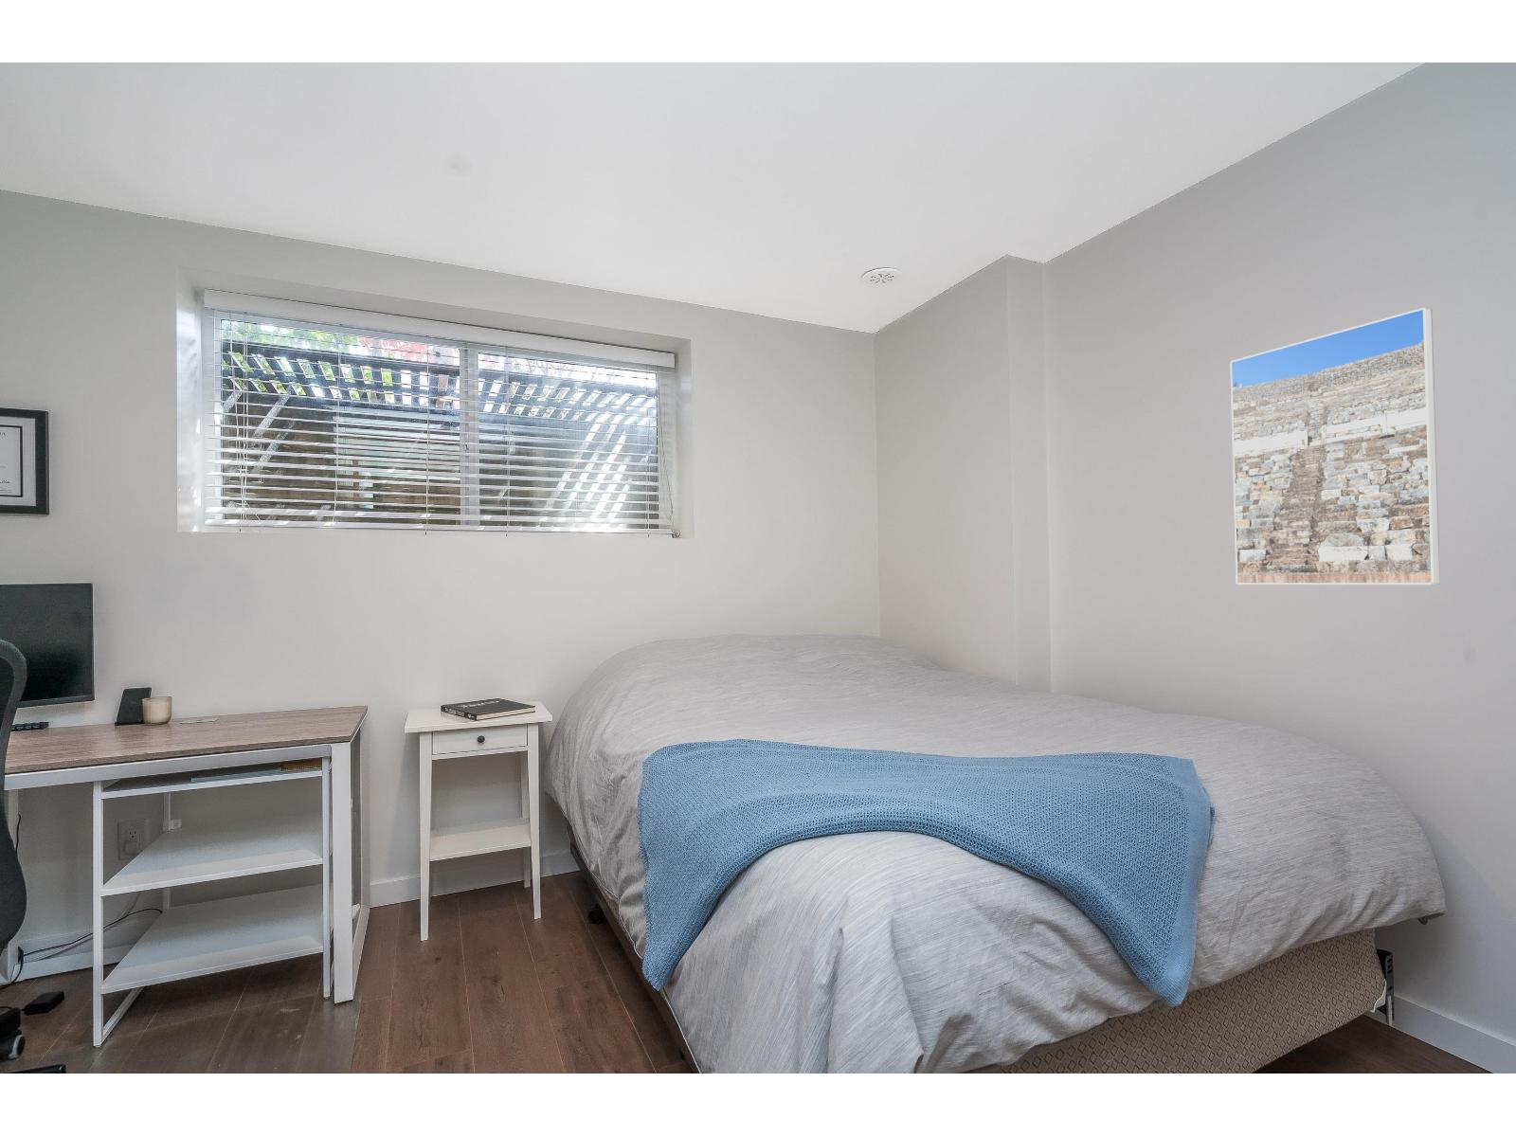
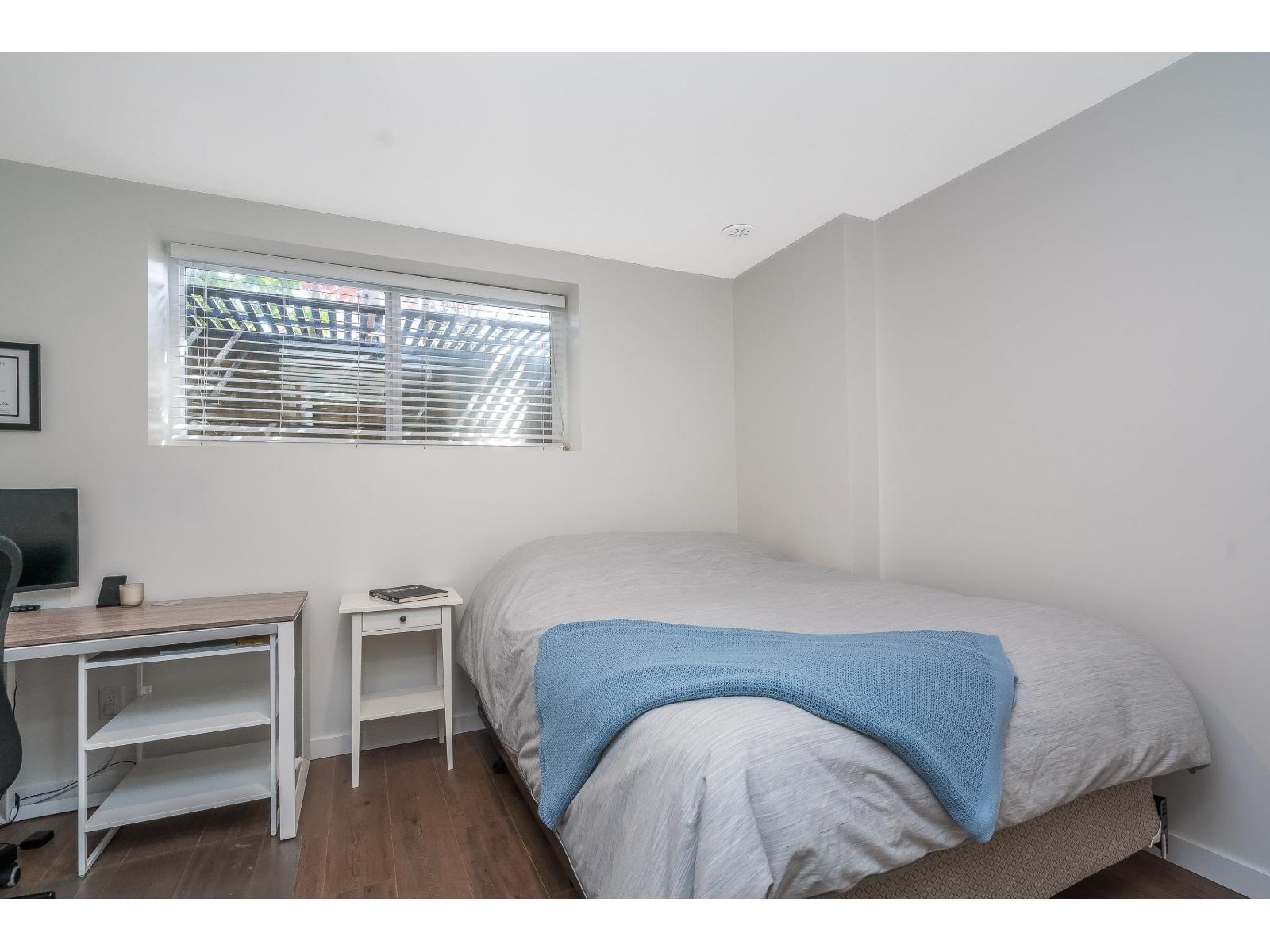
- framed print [1228,306,1441,585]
